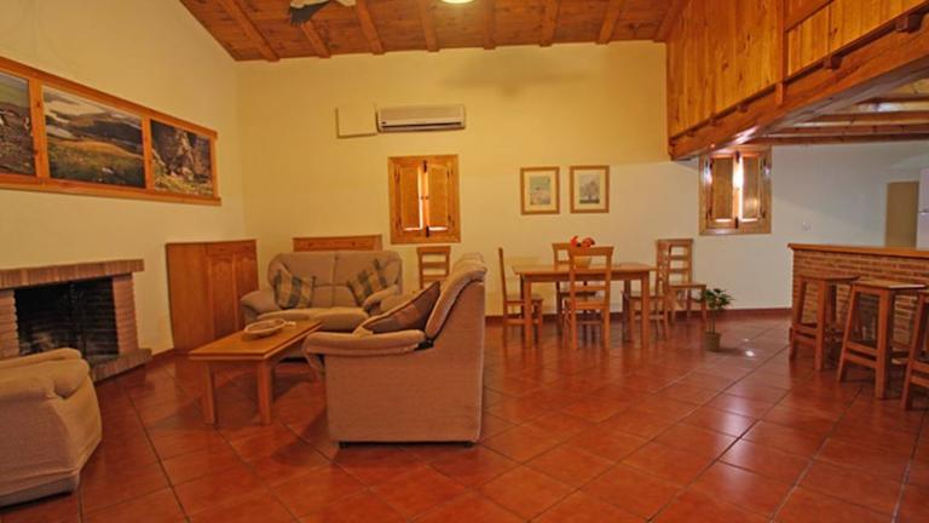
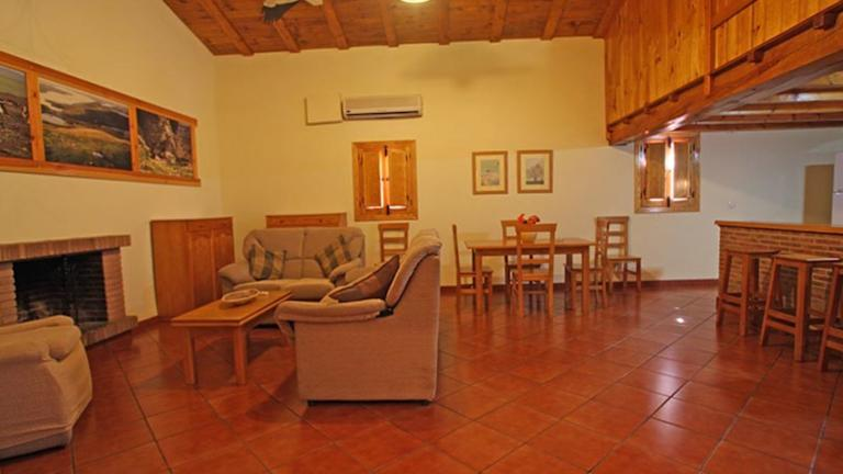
- potted plant [693,287,737,352]
